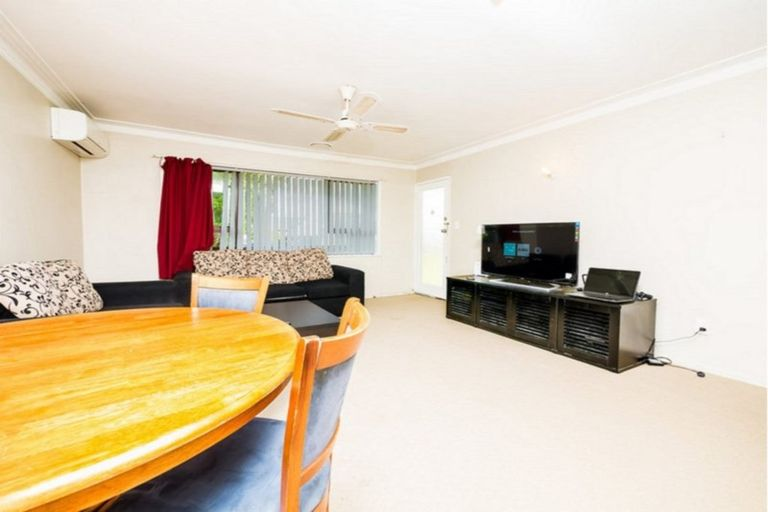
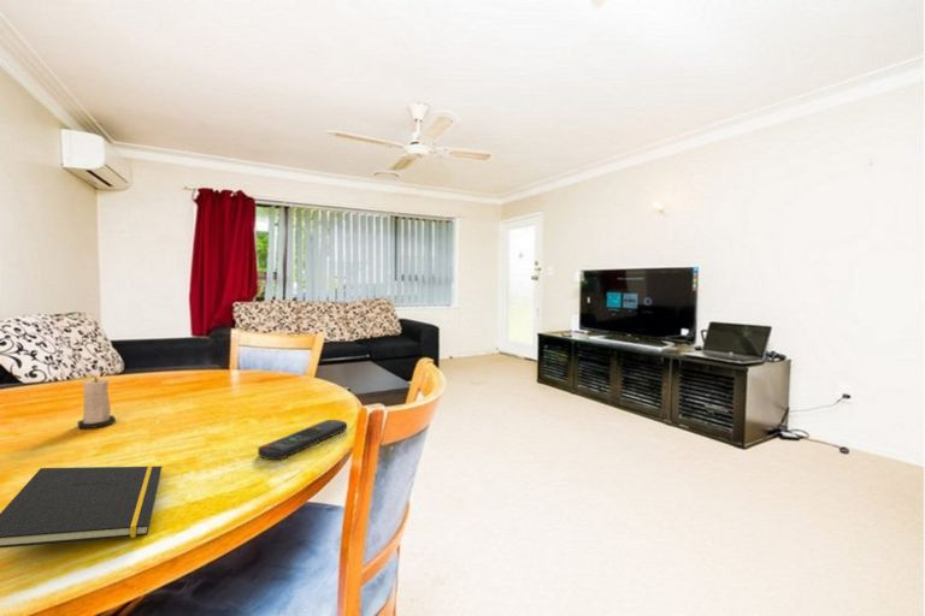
+ remote control [257,419,348,461]
+ notepad [0,464,163,549]
+ candle [76,375,117,430]
